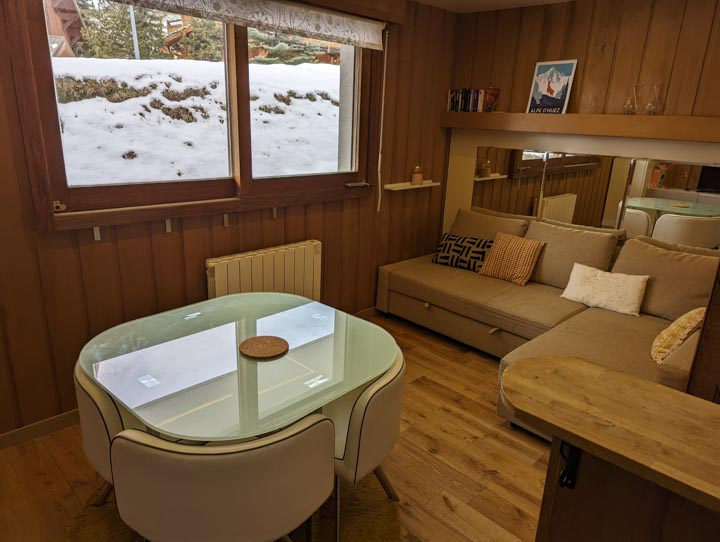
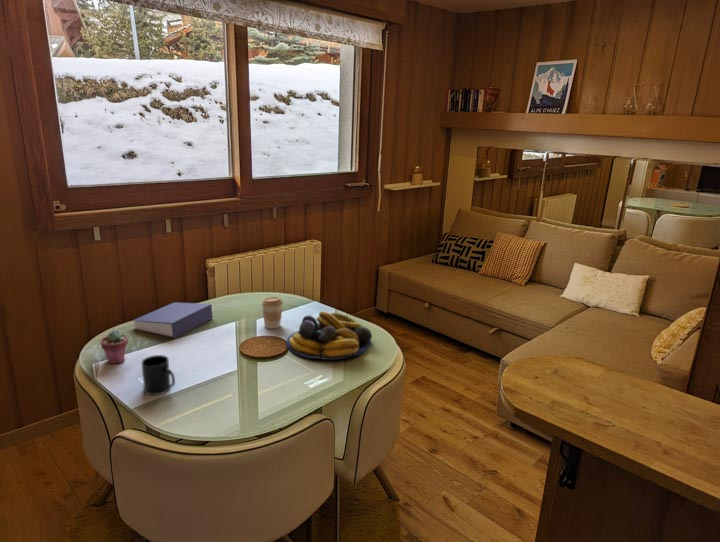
+ coffee cup [261,296,284,330]
+ book [132,301,214,339]
+ potted succulent [99,329,129,365]
+ fruit bowl [285,310,373,361]
+ mug [140,354,176,396]
